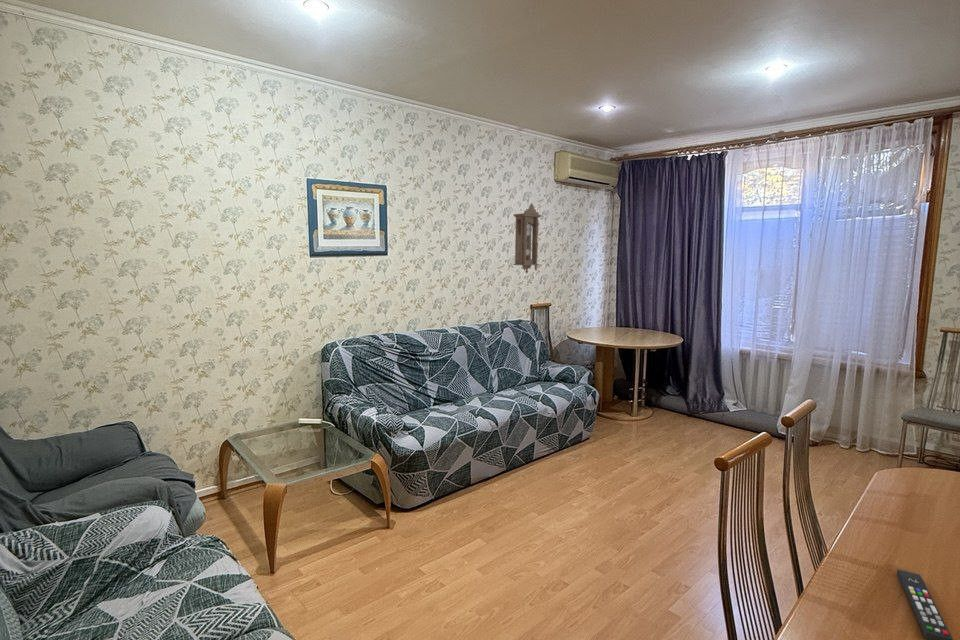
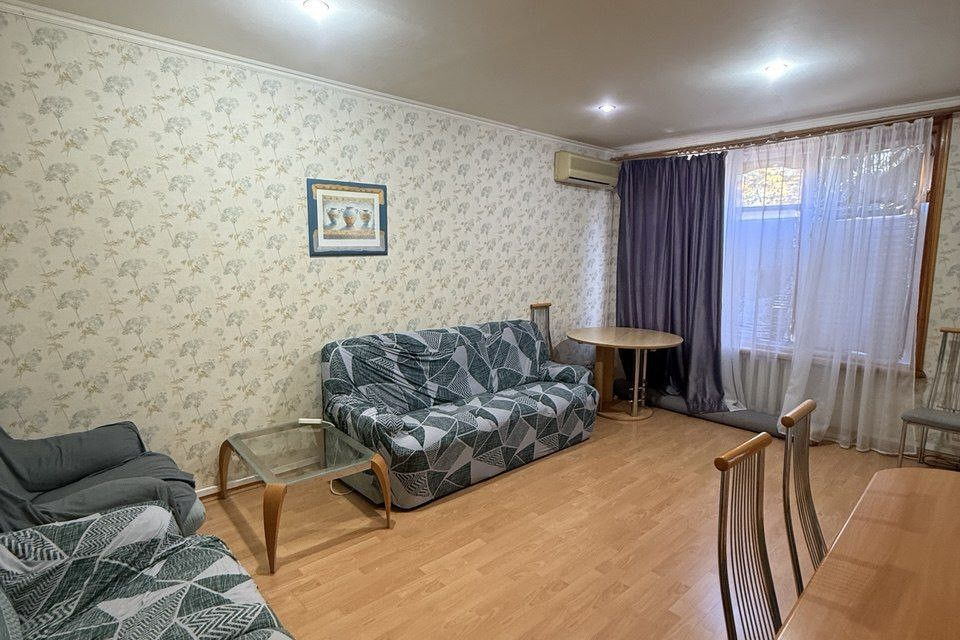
- pendulum clock [513,202,542,274]
- remote control [896,569,954,640]
